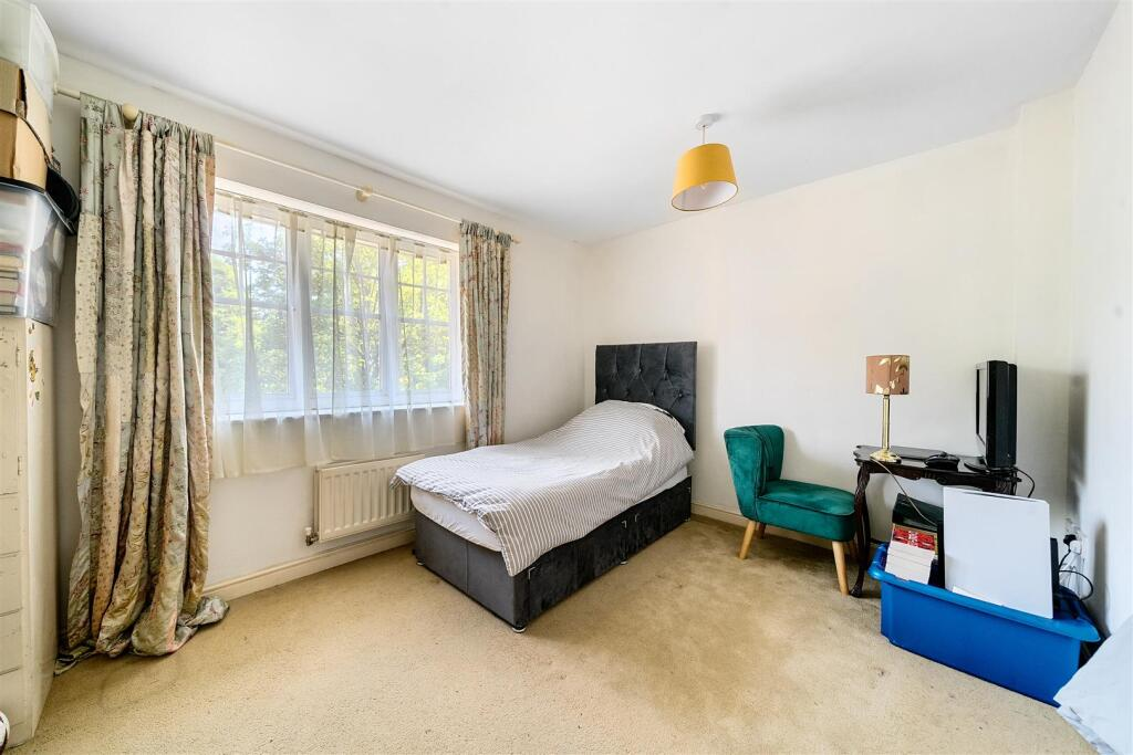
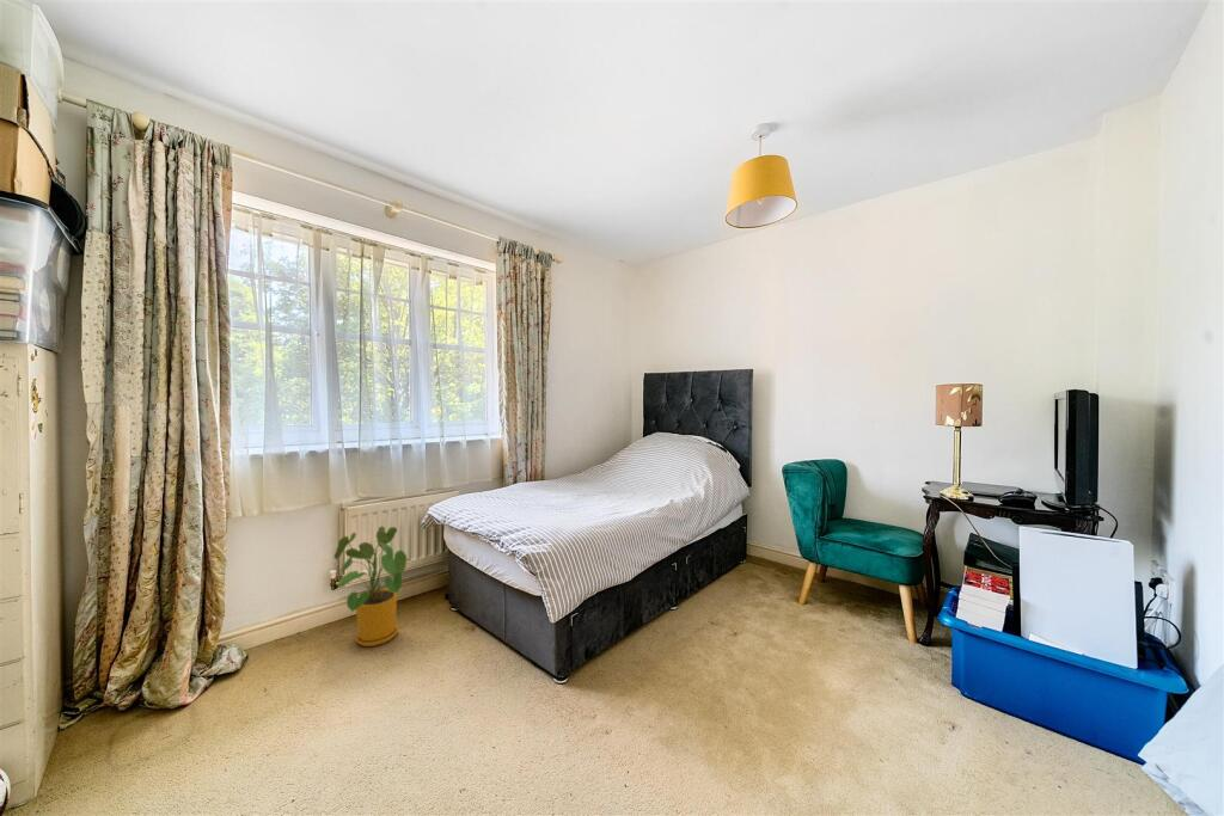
+ house plant [332,526,412,648]
